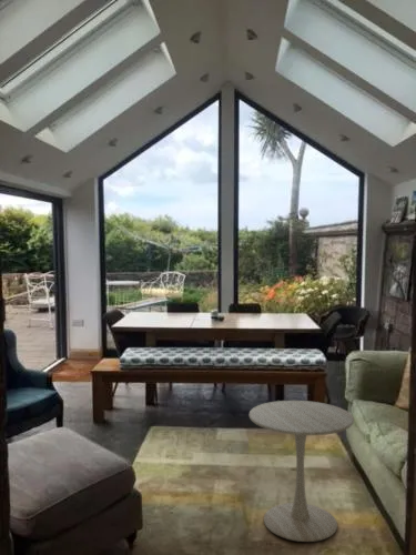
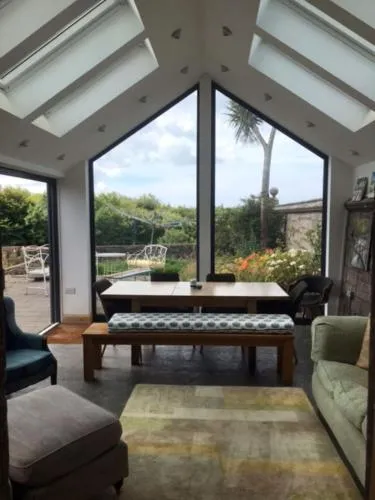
- side table [248,400,355,543]
